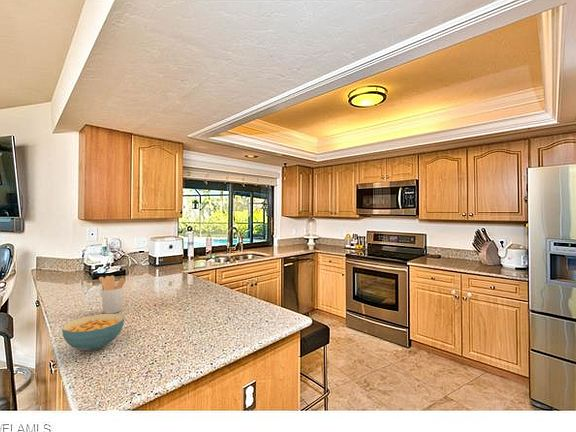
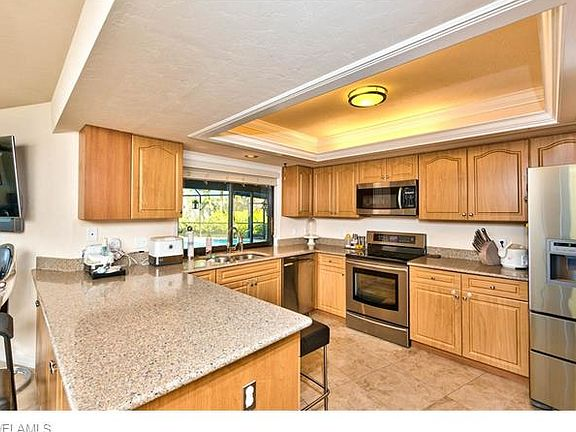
- utensil holder [98,275,127,314]
- cereal bowl [61,313,125,352]
